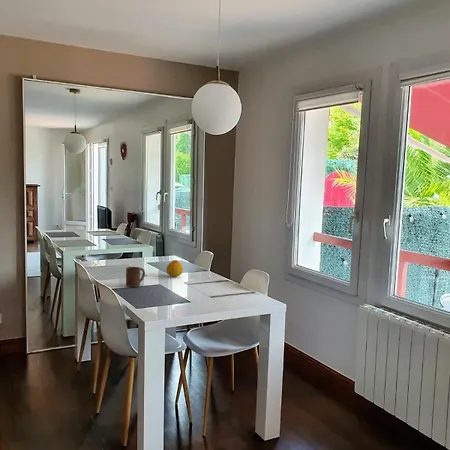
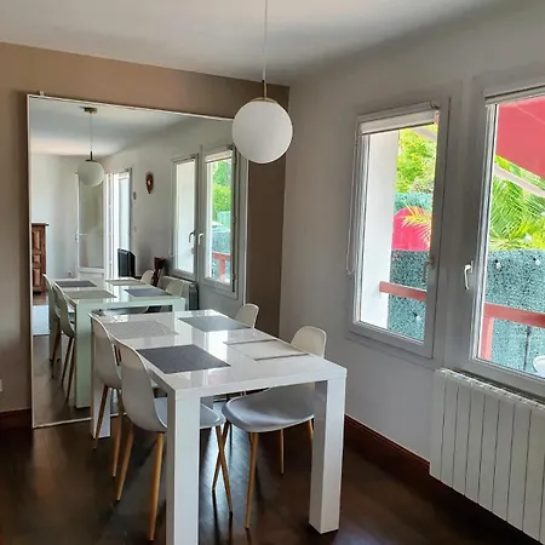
- fruit [165,259,184,278]
- cup [125,266,146,288]
